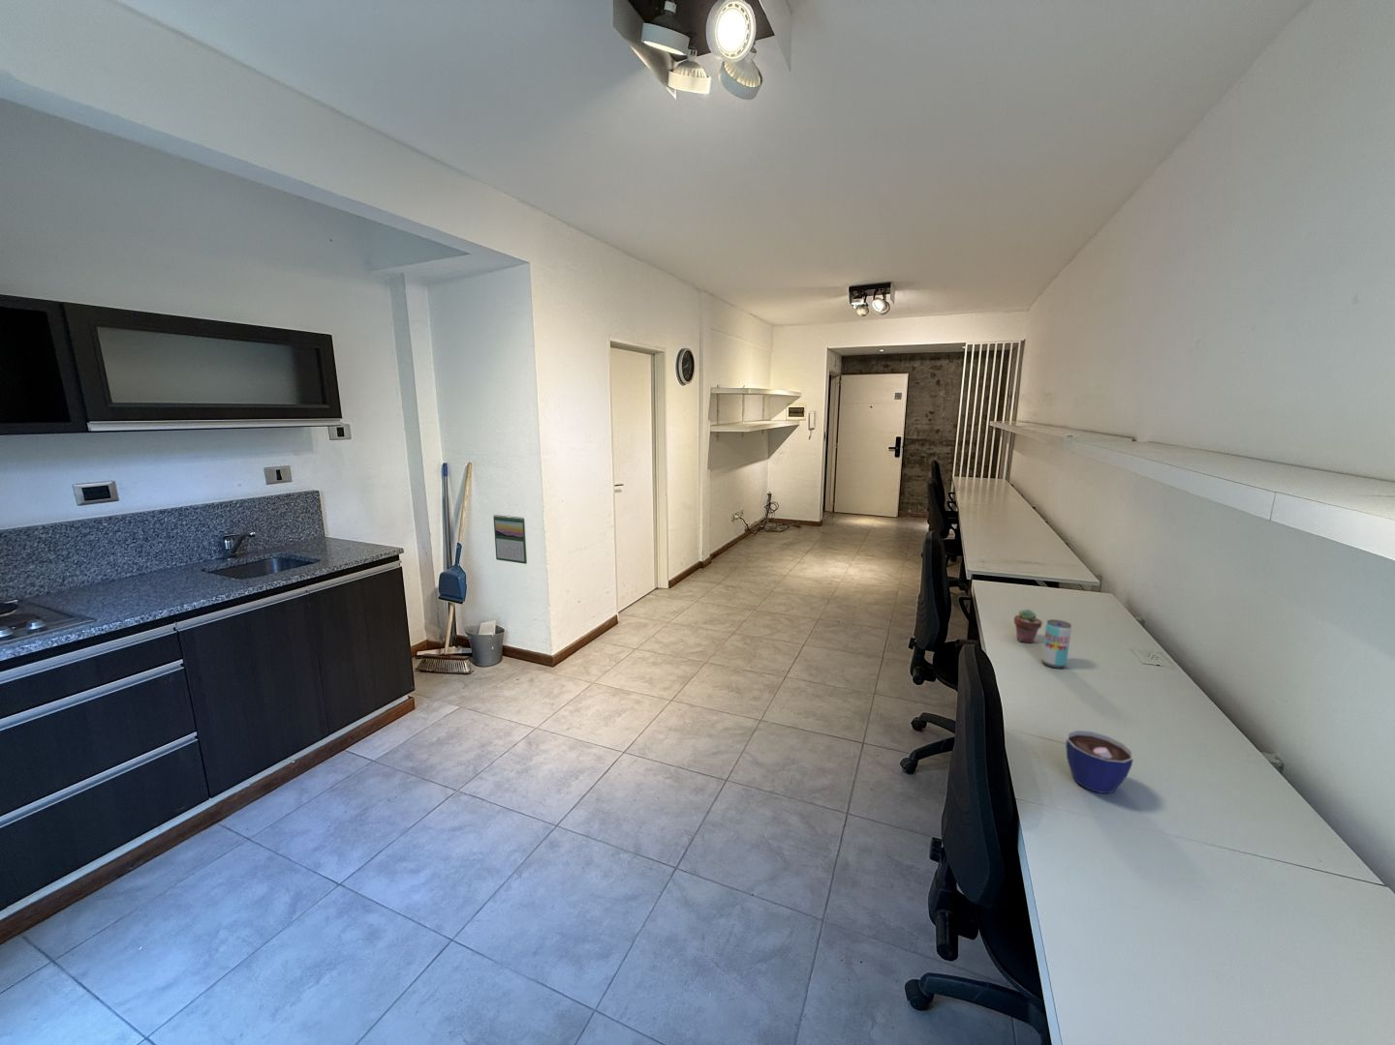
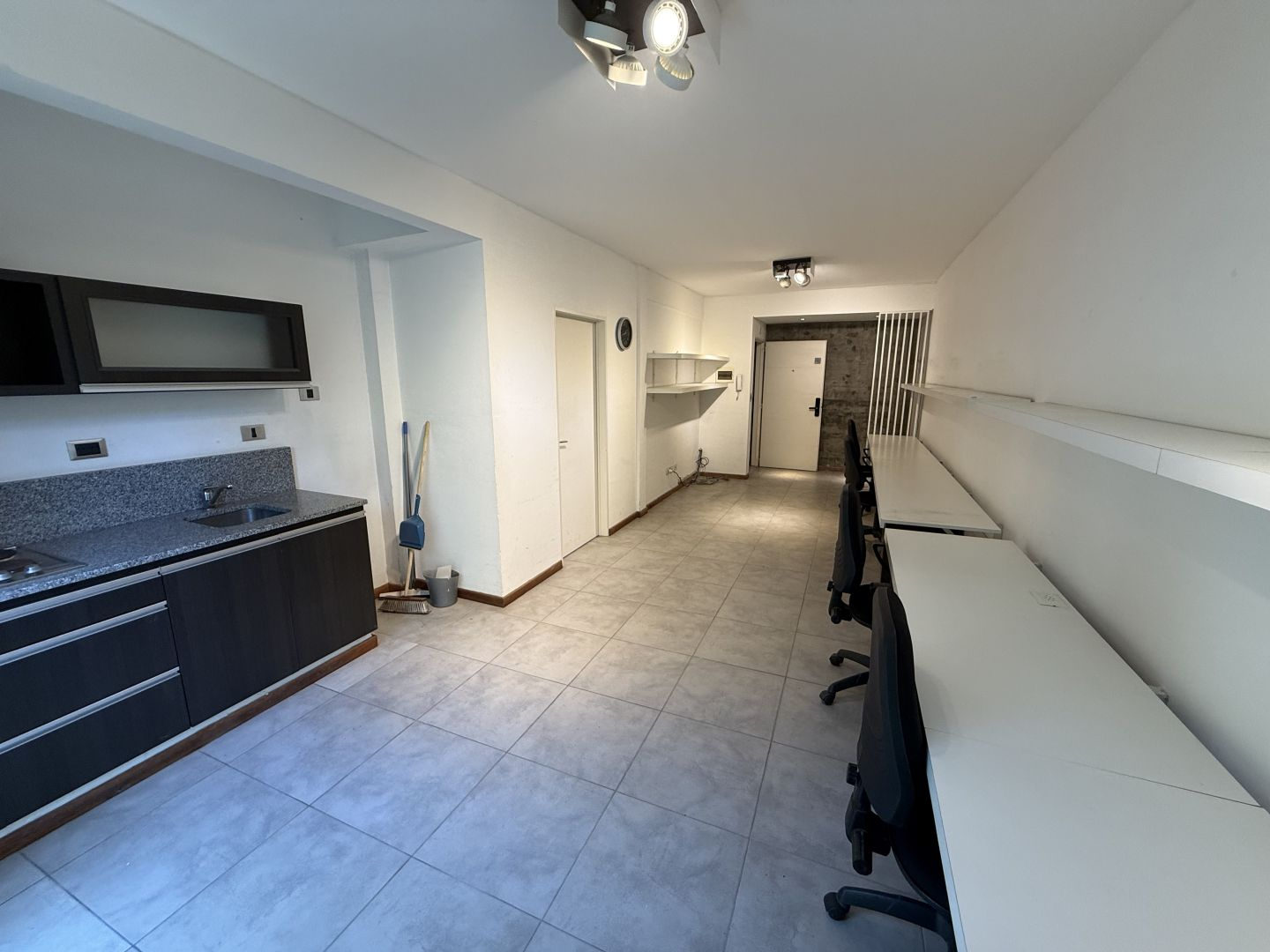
- beverage can [1040,618,1072,670]
- potted succulent [1014,608,1044,643]
- cup [1064,729,1135,795]
- calendar [492,514,528,565]
